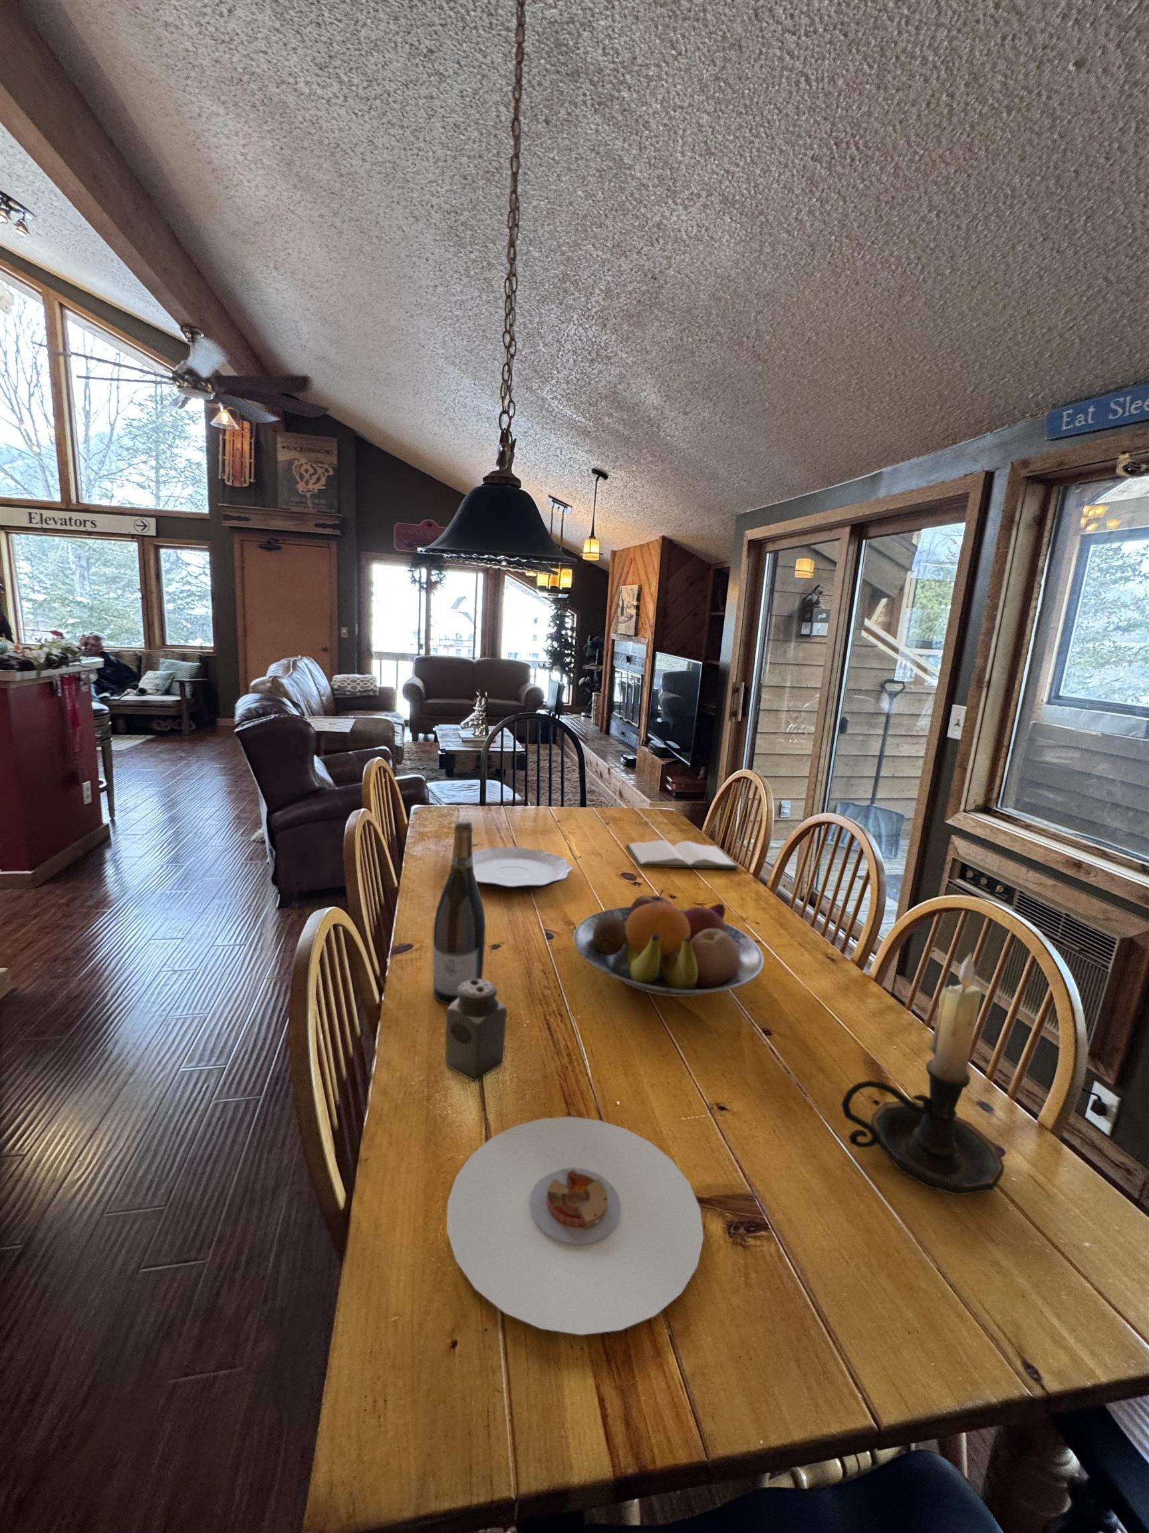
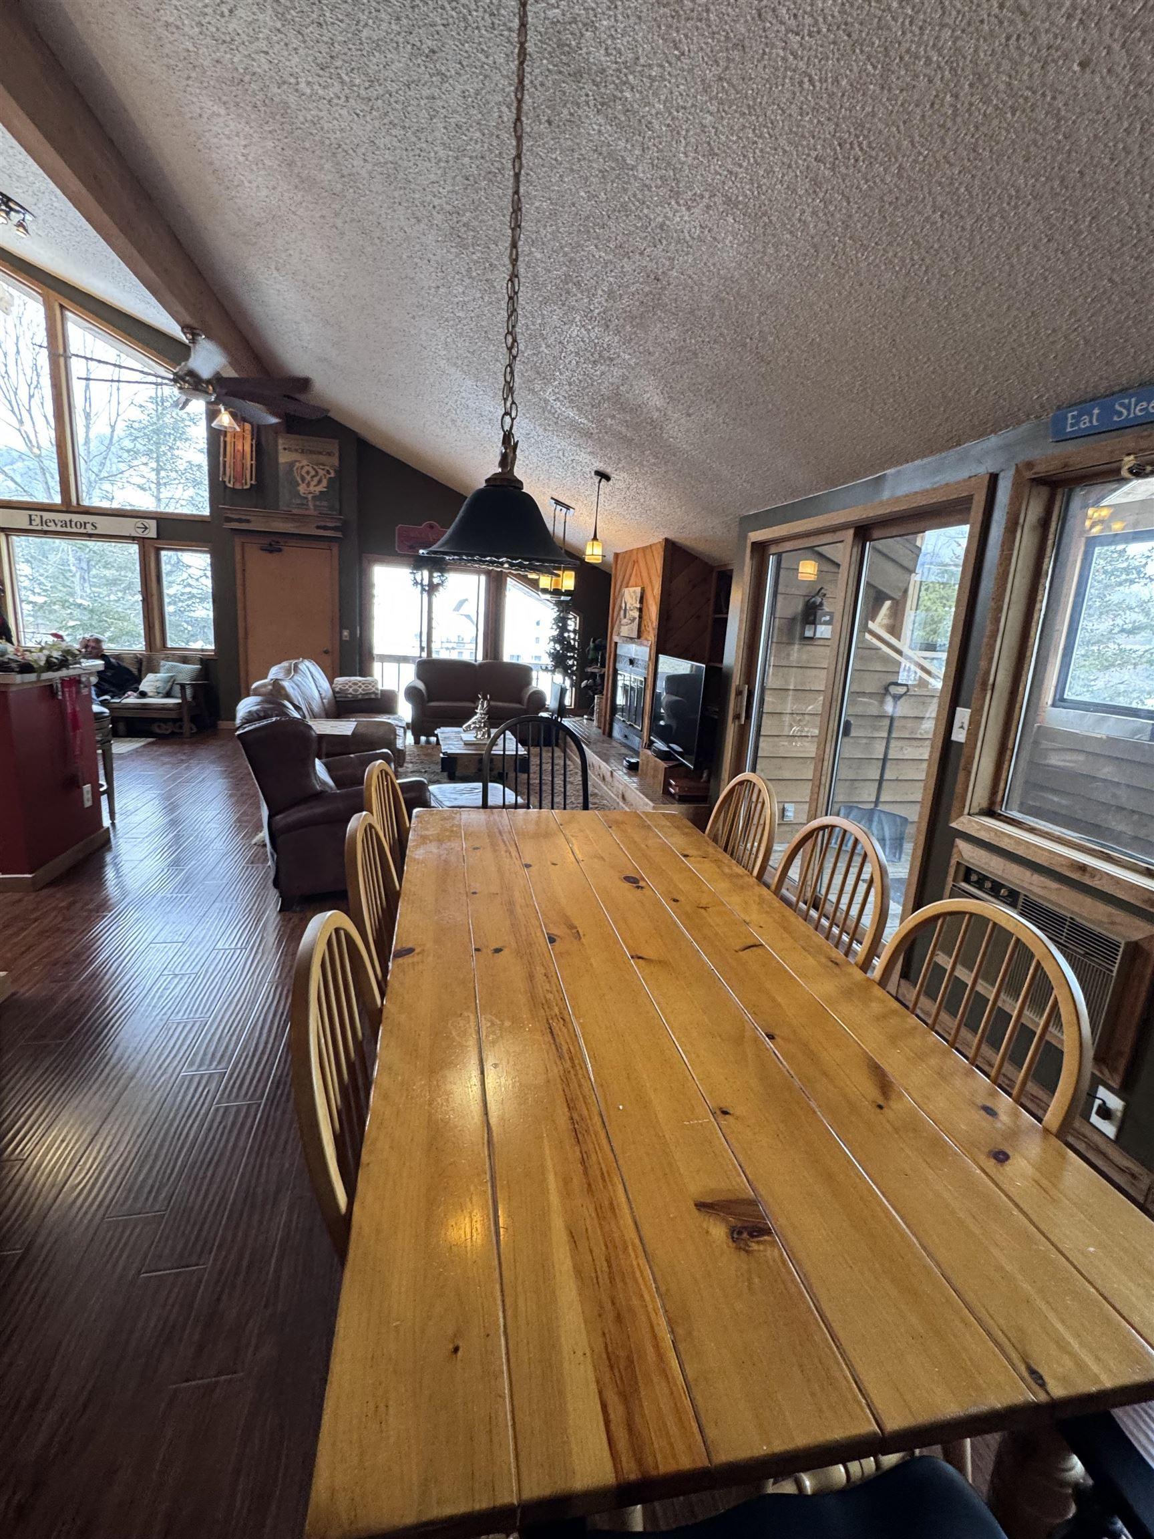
- plate [447,1115,704,1335]
- plate [472,846,573,891]
- wine bottle [432,821,486,1006]
- hardback book [626,839,740,869]
- salt shaker [444,979,508,1082]
- candle holder [840,952,1005,1196]
- fruit bowl [572,888,765,997]
